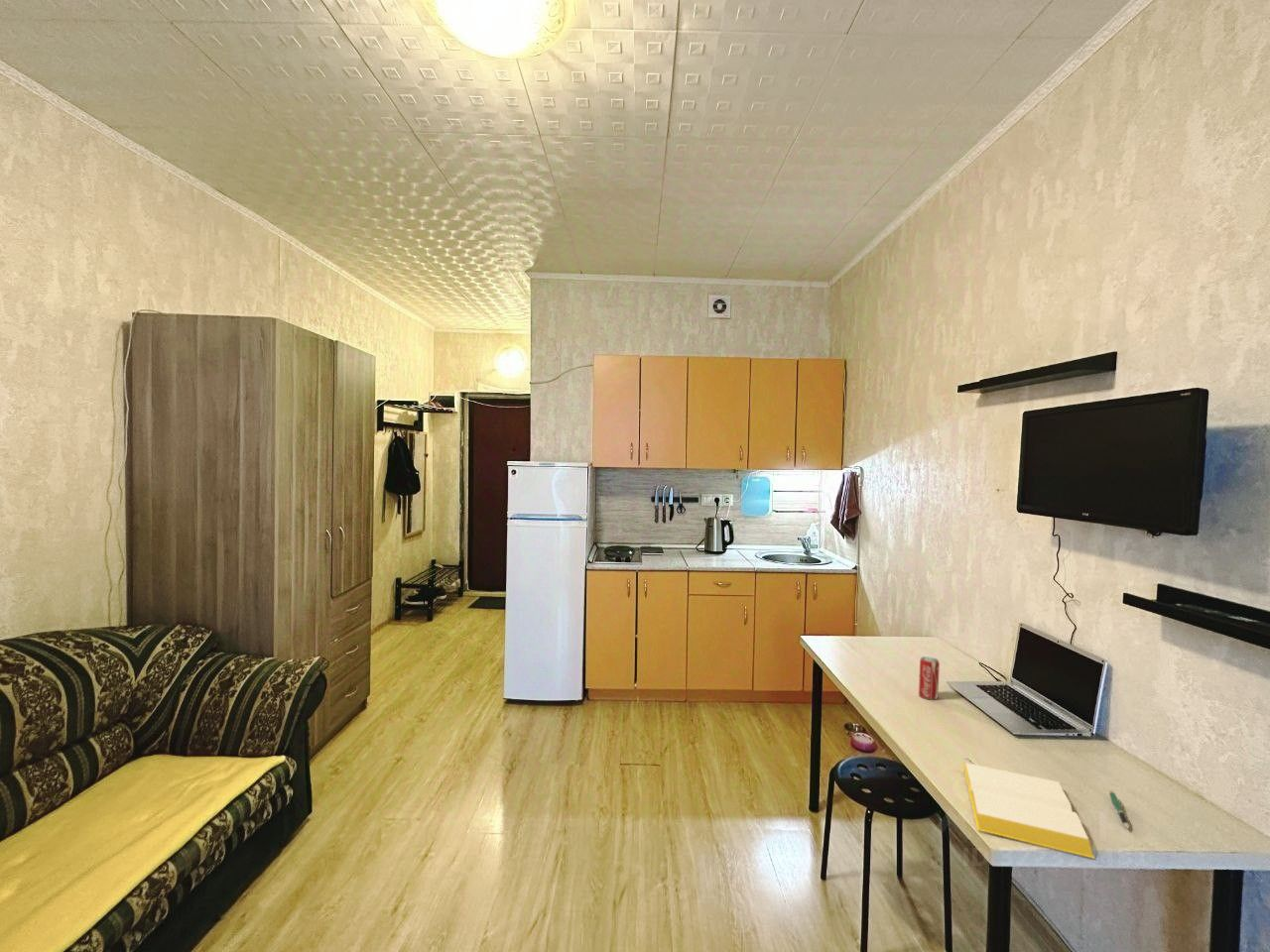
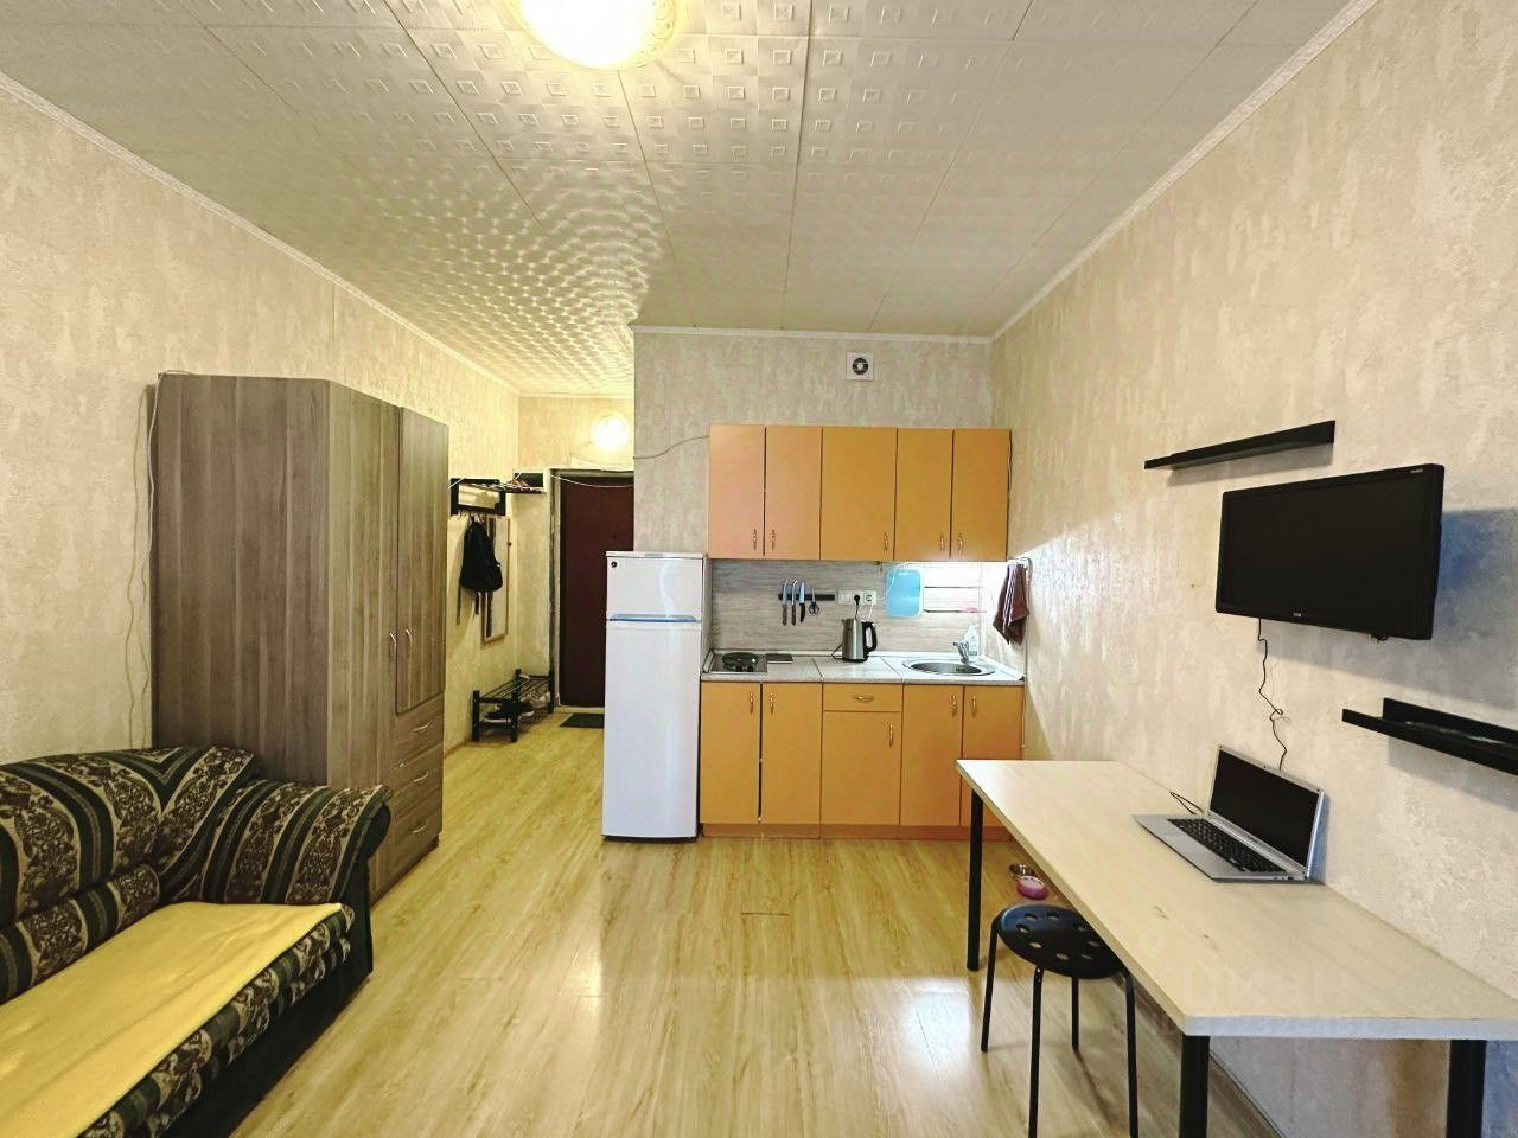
- notepad [962,762,1096,860]
- pen [1108,789,1130,830]
- beverage can [918,655,941,700]
